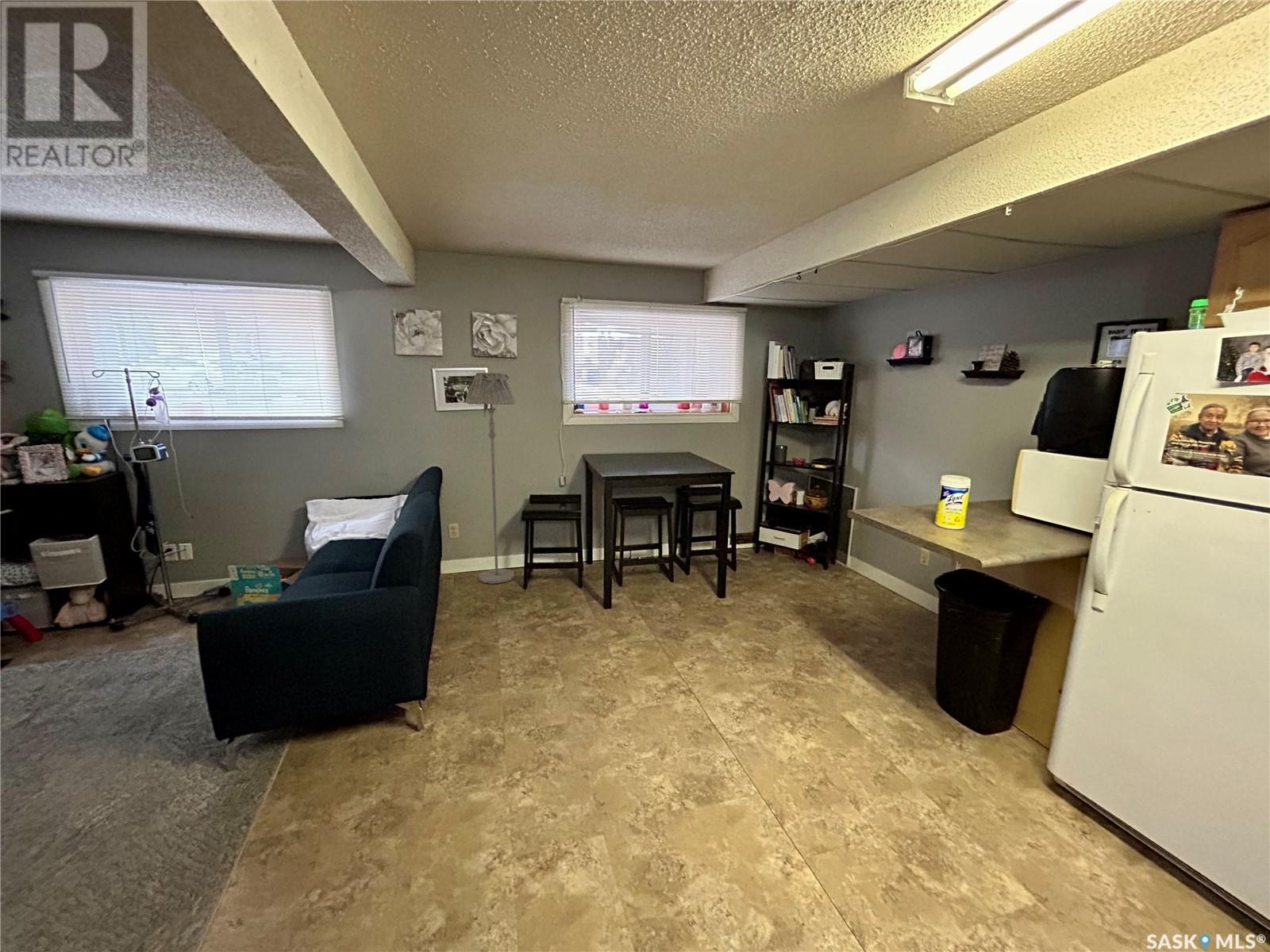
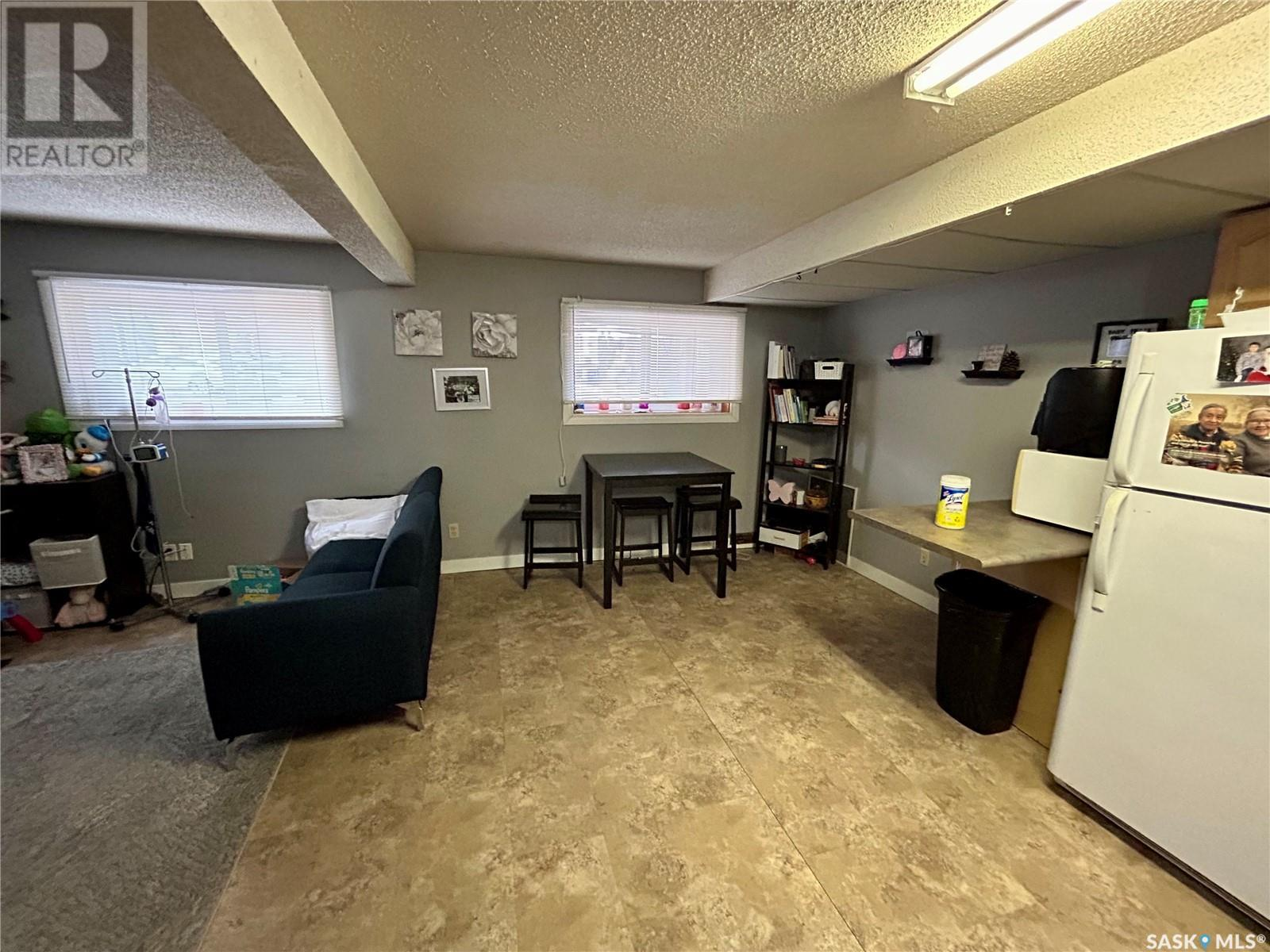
- floor lamp [465,372,516,585]
